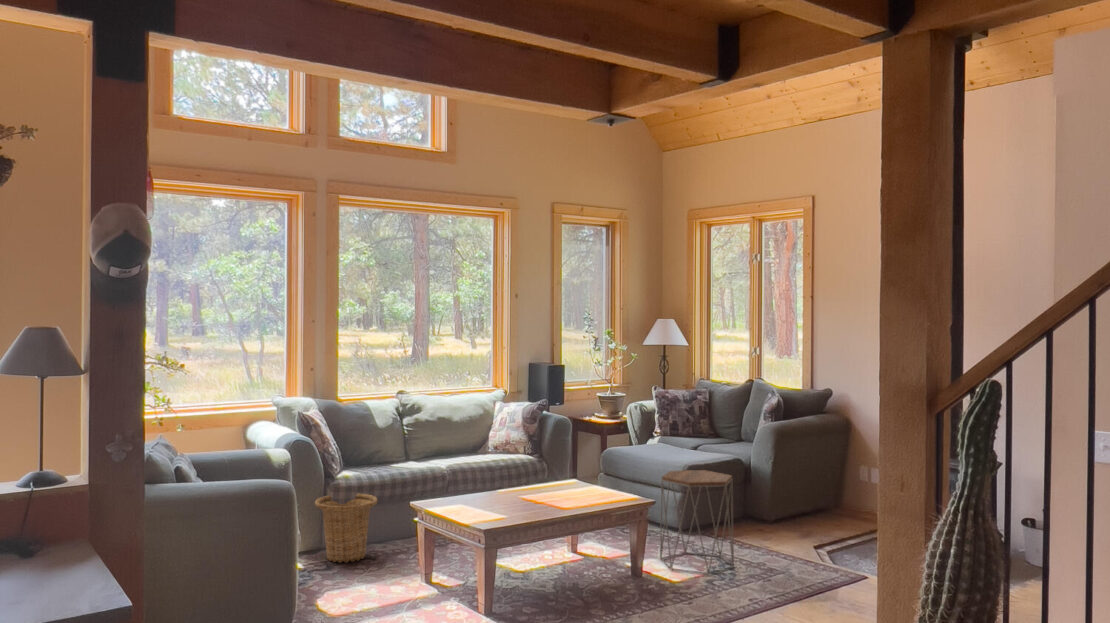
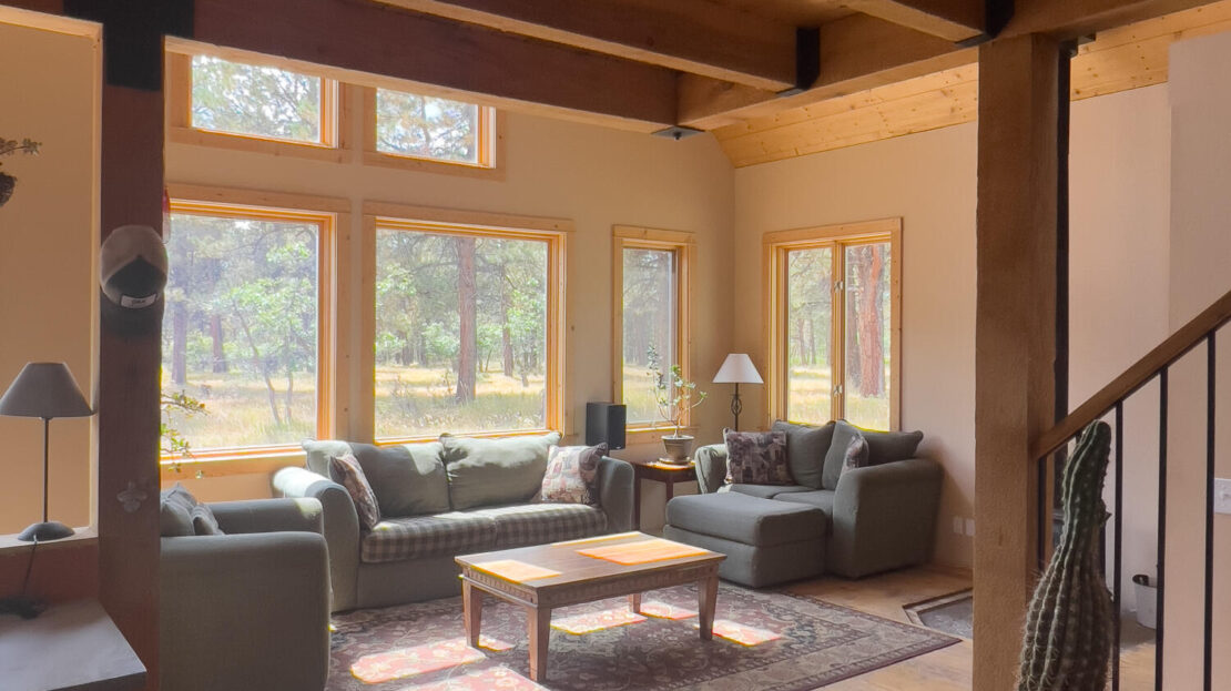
- side table [659,469,735,575]
- basket [314,493,379,564]
